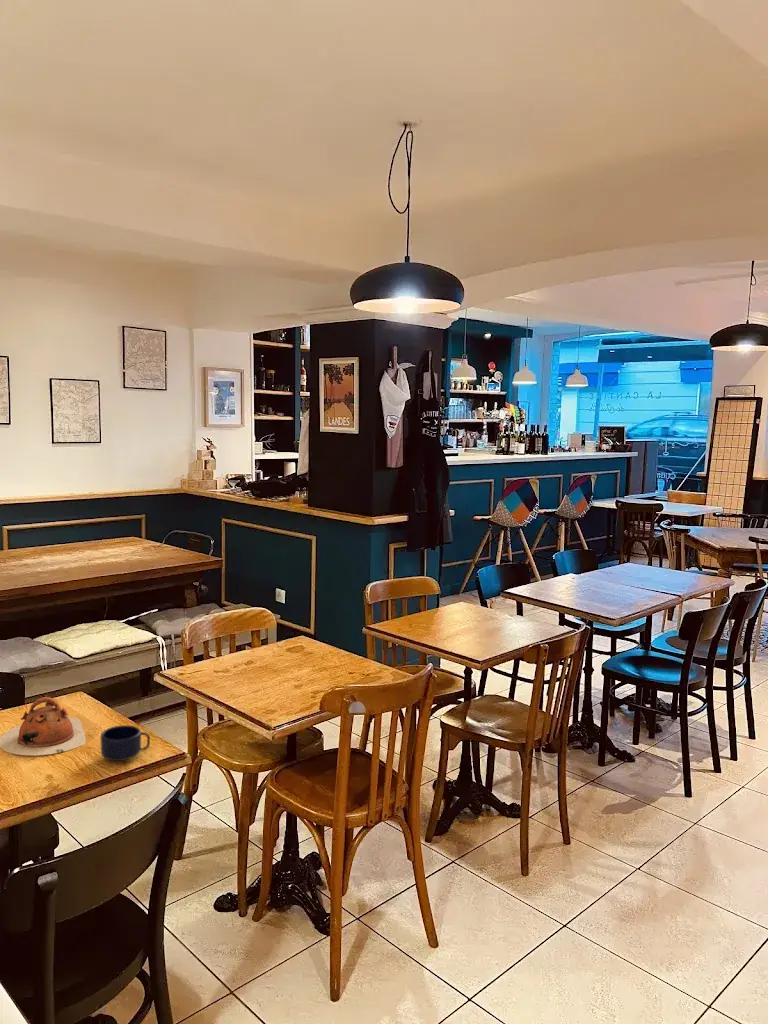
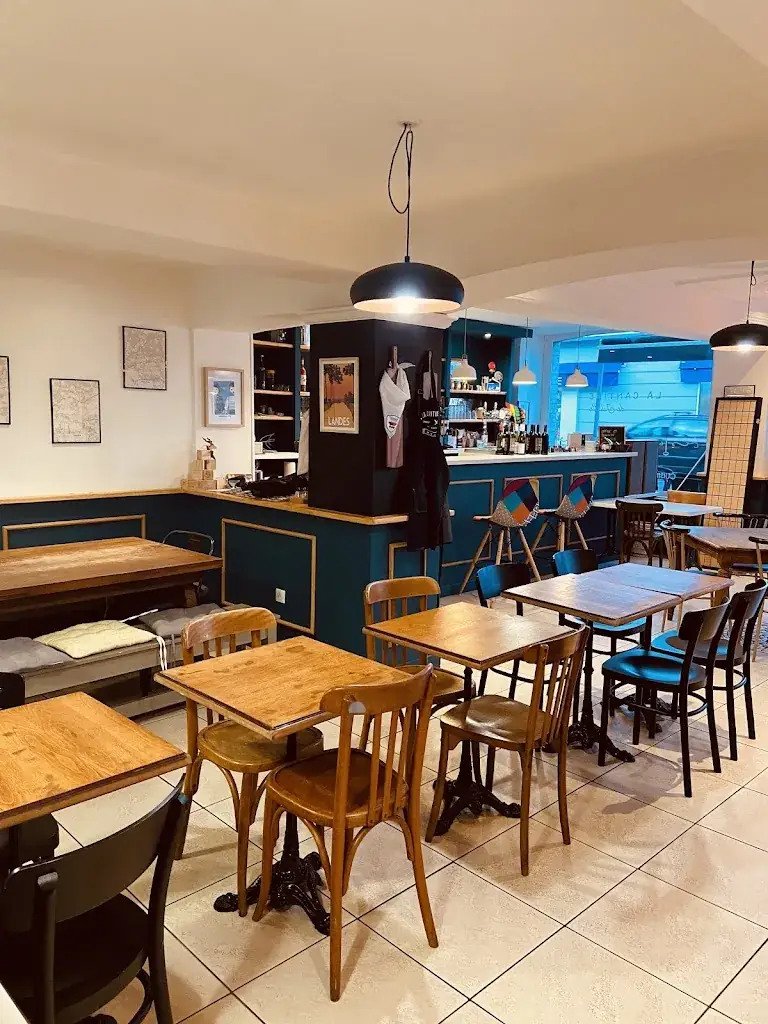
- mug [99,724,151,762]
- teapot [0,696,87,756]
